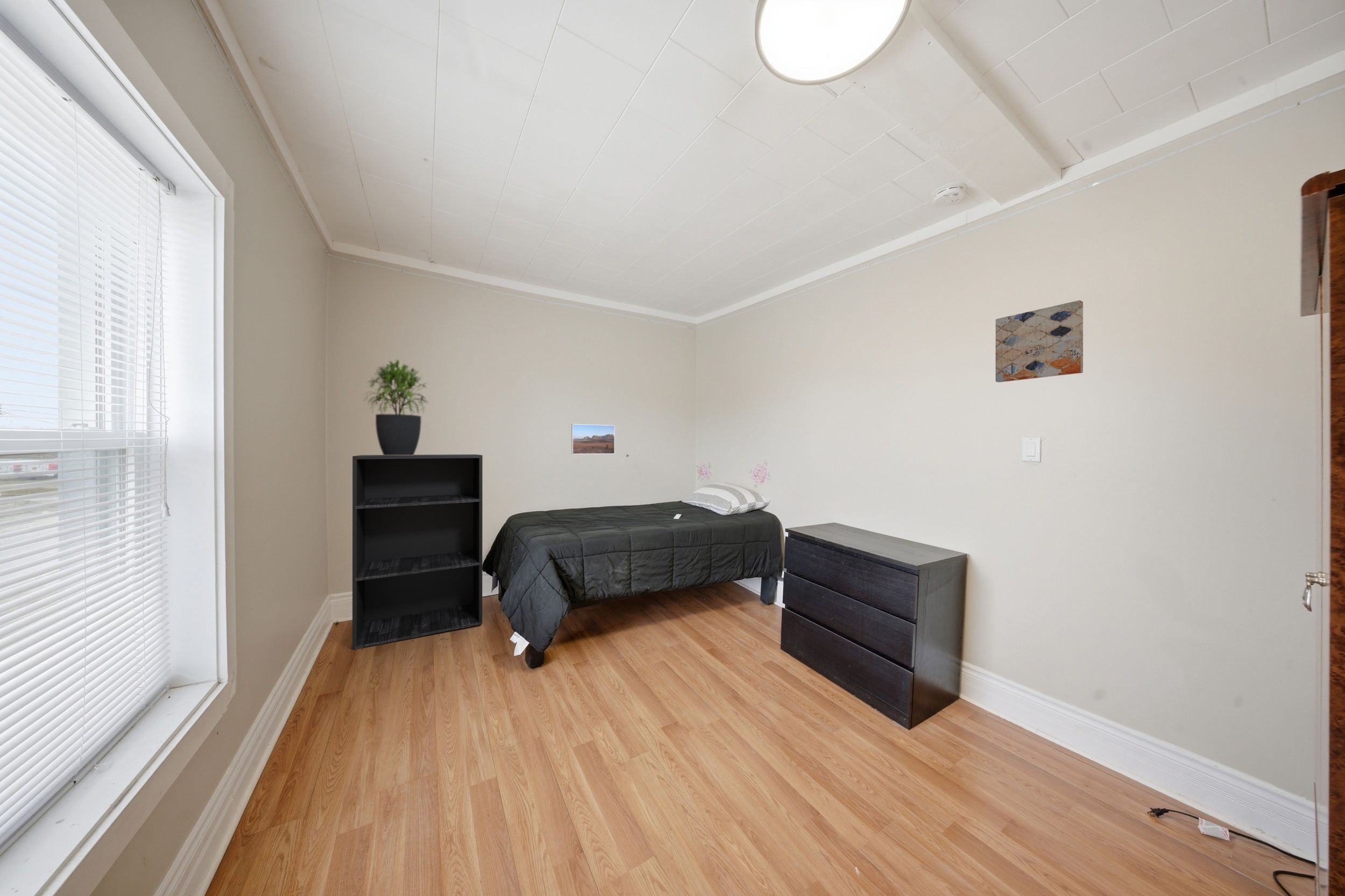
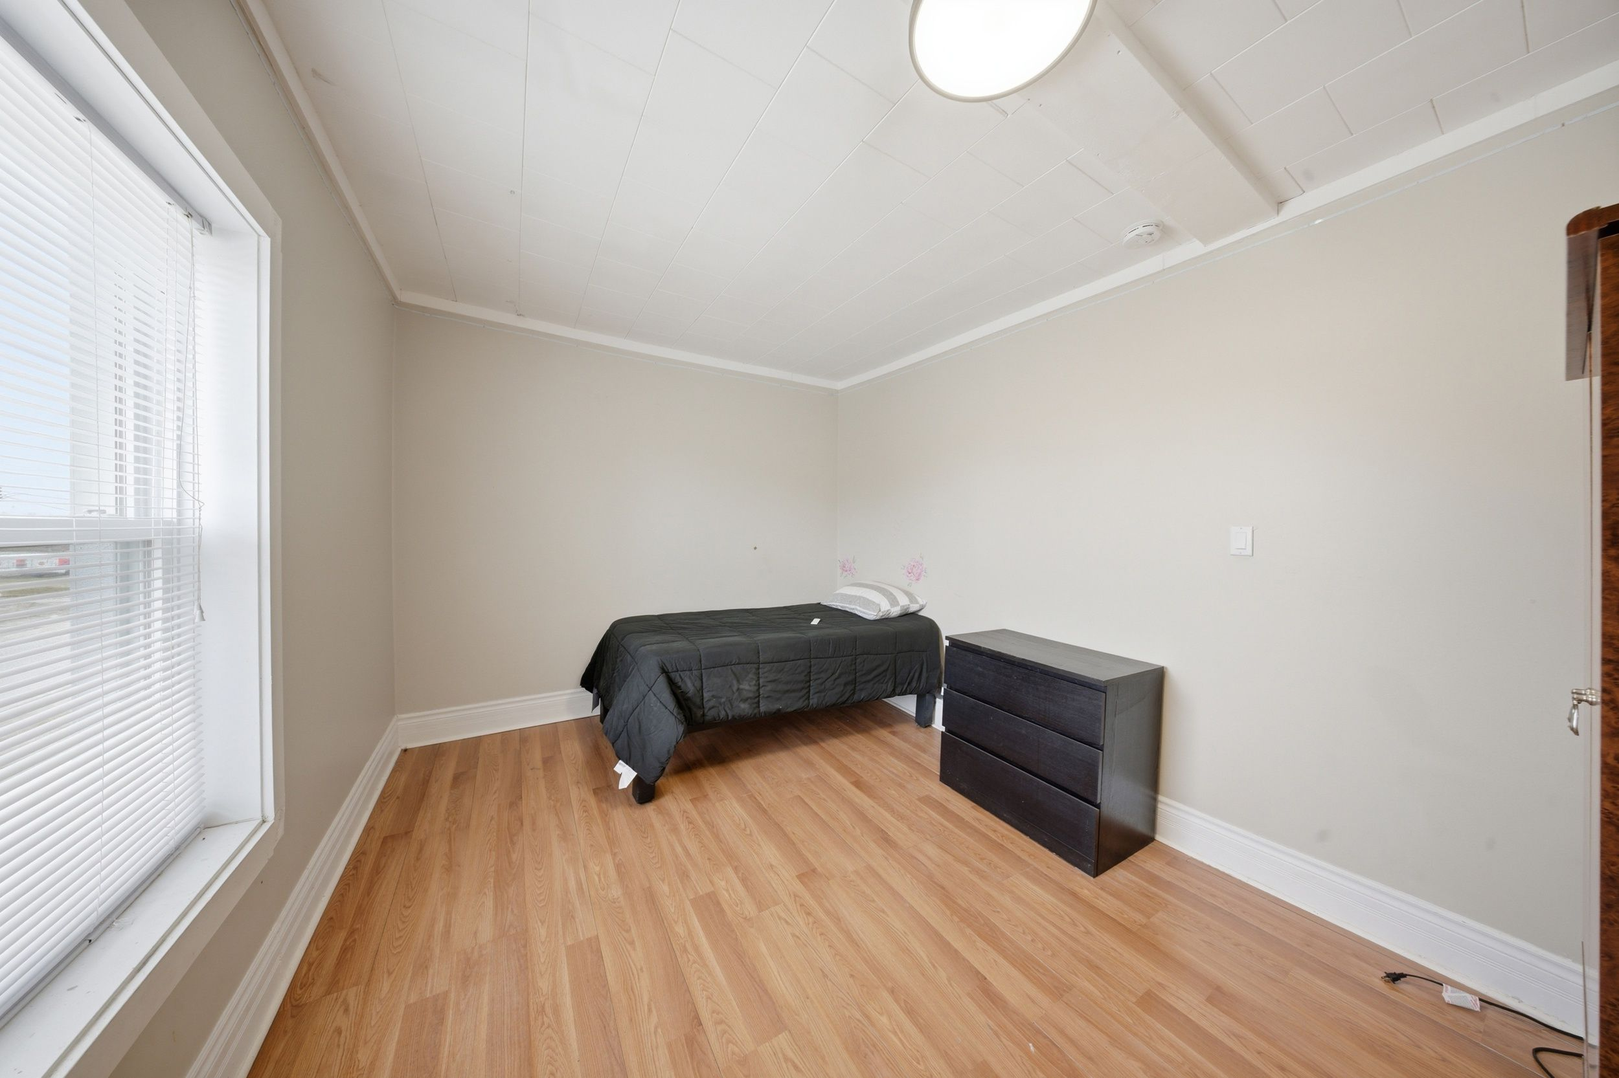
- potted plant [362,358,429,456]
- bookshelf [352,454,483,650]
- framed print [571,423,615,455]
- wall art [995,300,1084,383]
